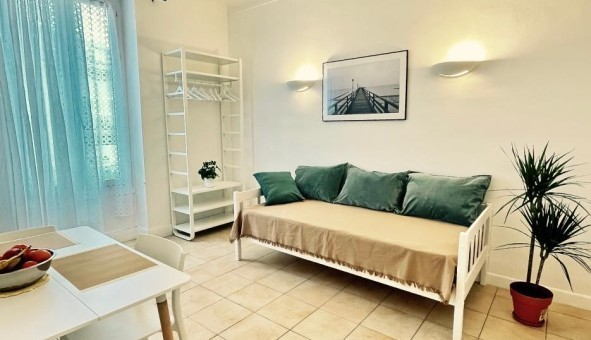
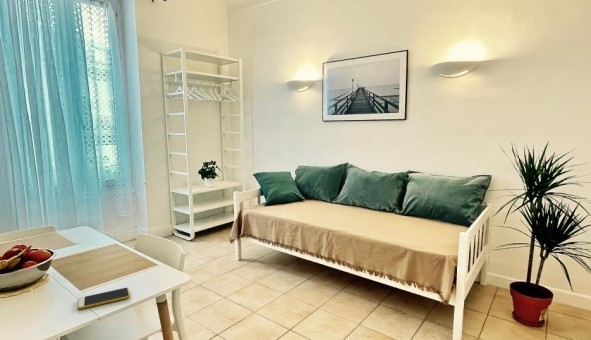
+ smartphone [76,287,131,310]
